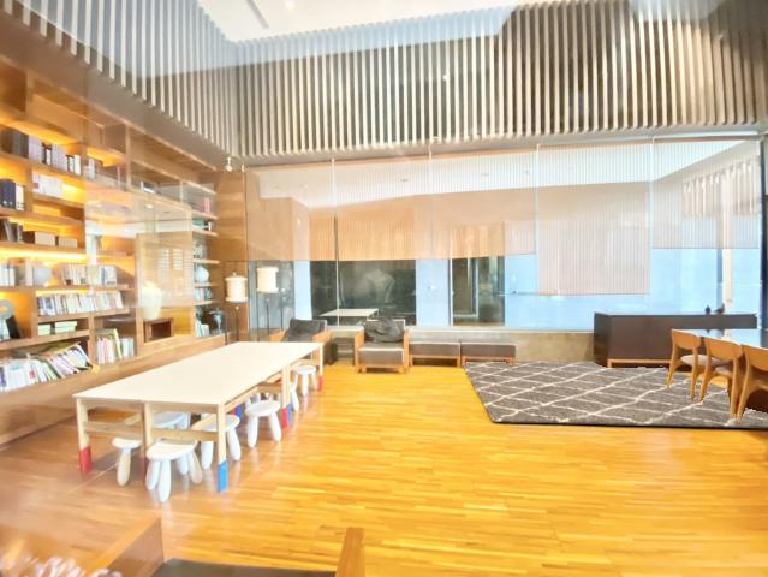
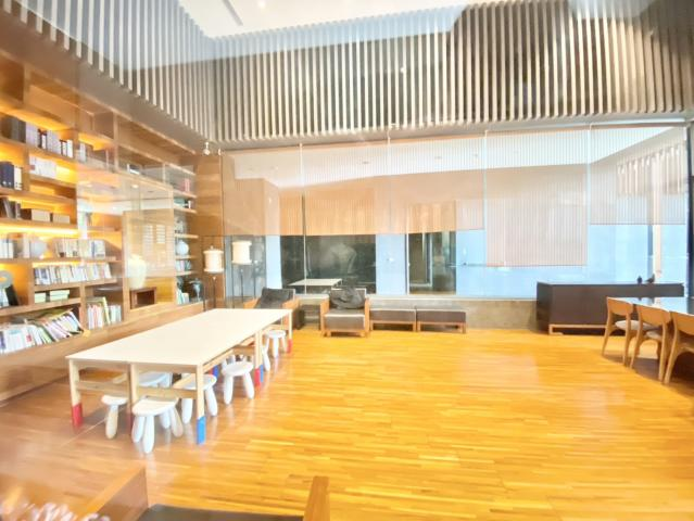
- rug [462,361,768,429]
